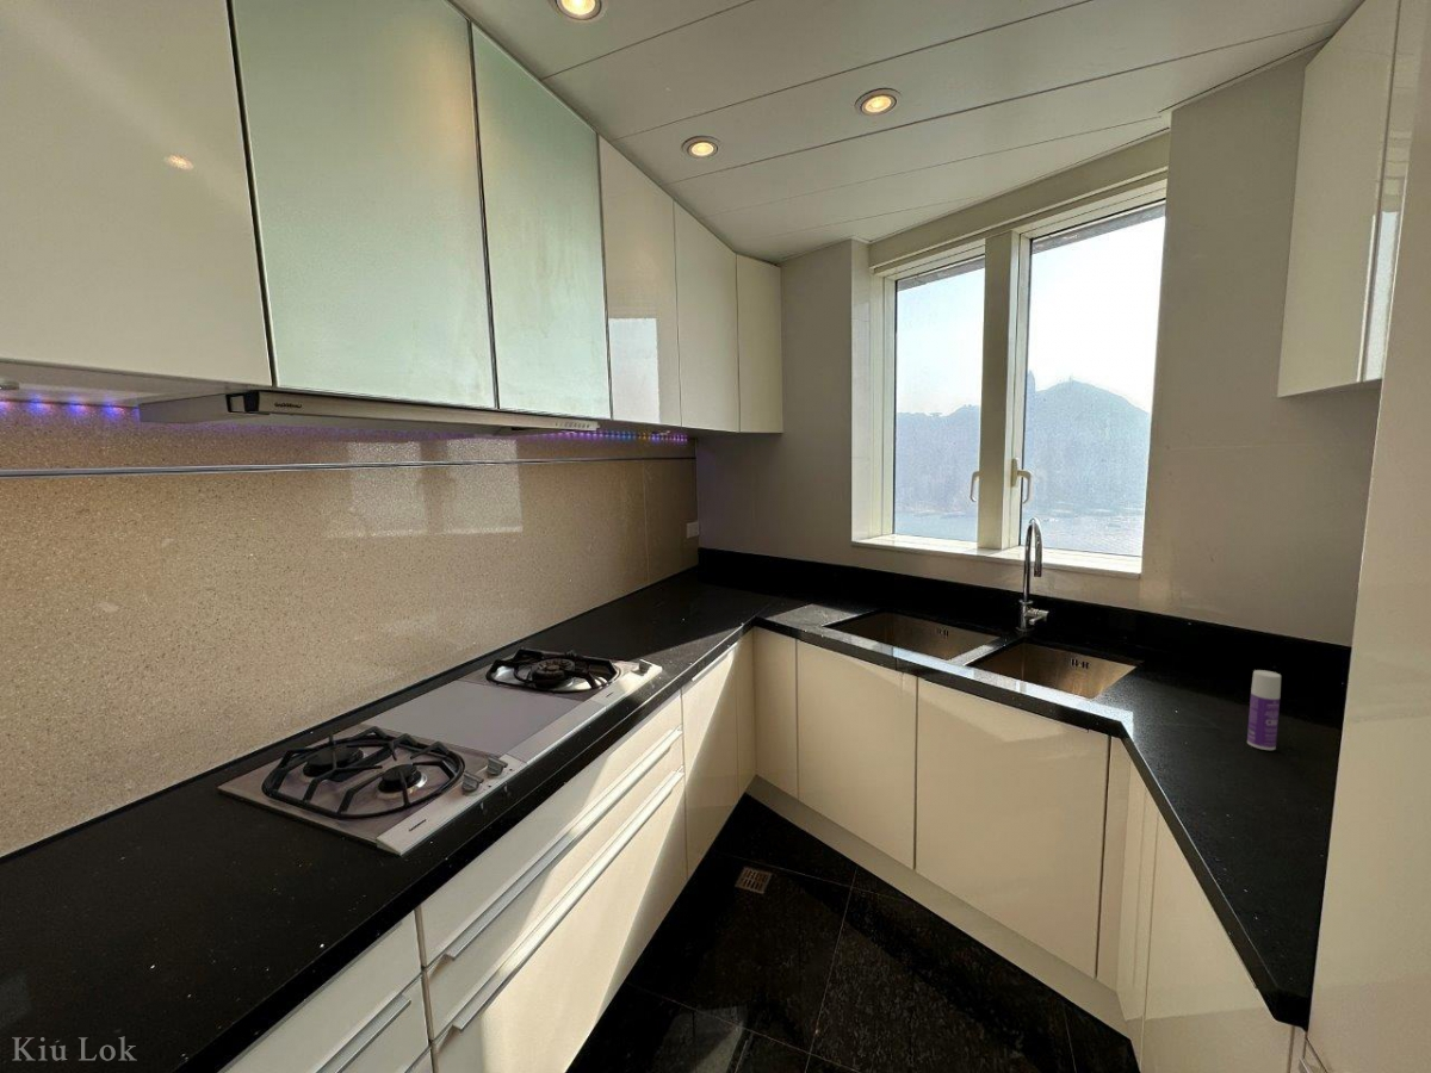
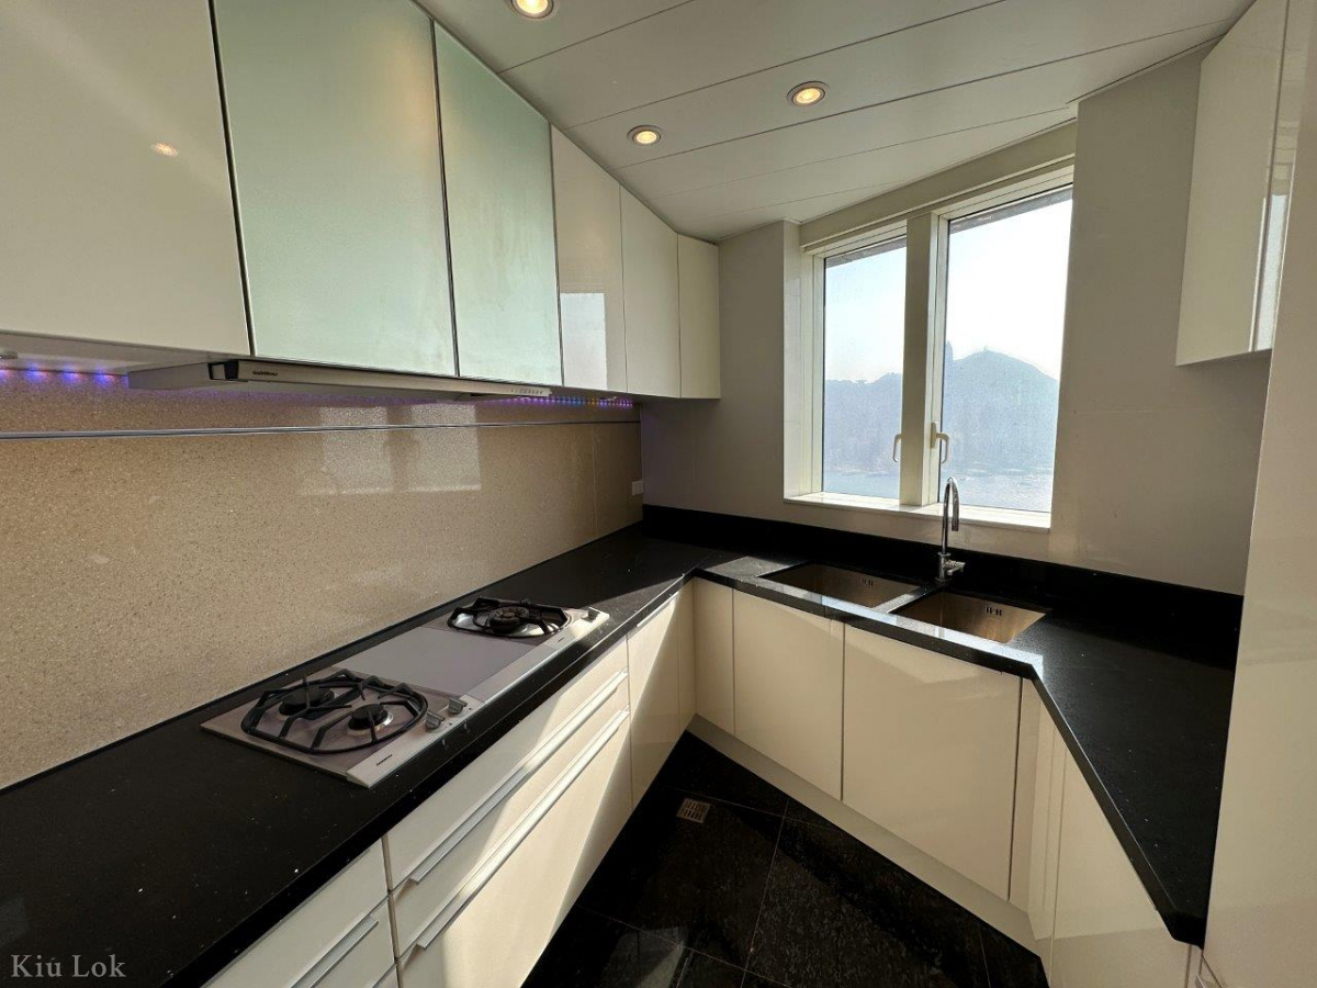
- bottle [1246,669,1282,751]
